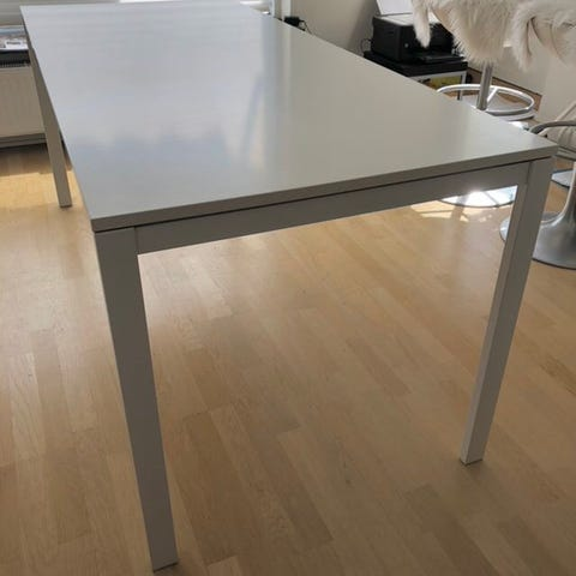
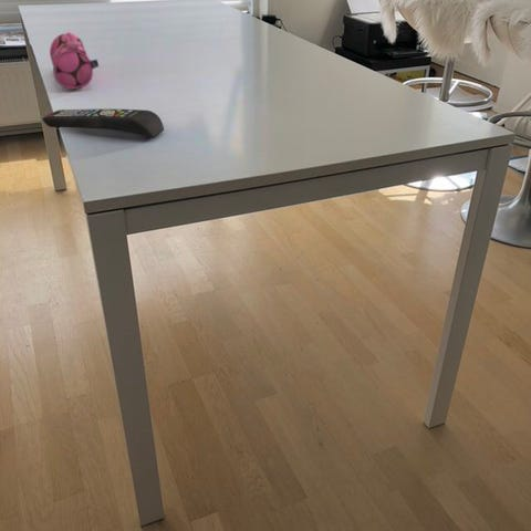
+ pencil case [49,31,100,91]
+ remote control [42,108,165,139]
